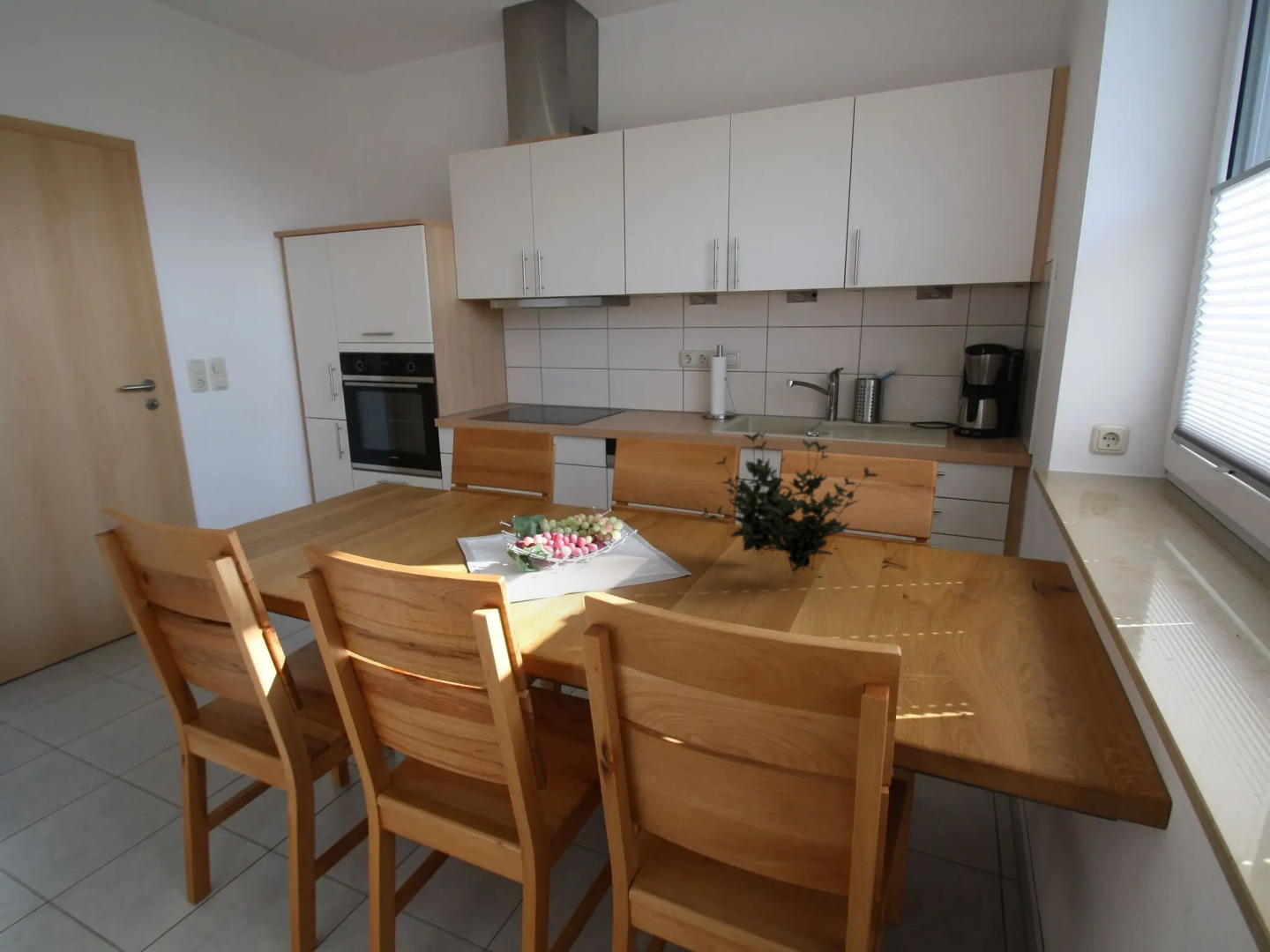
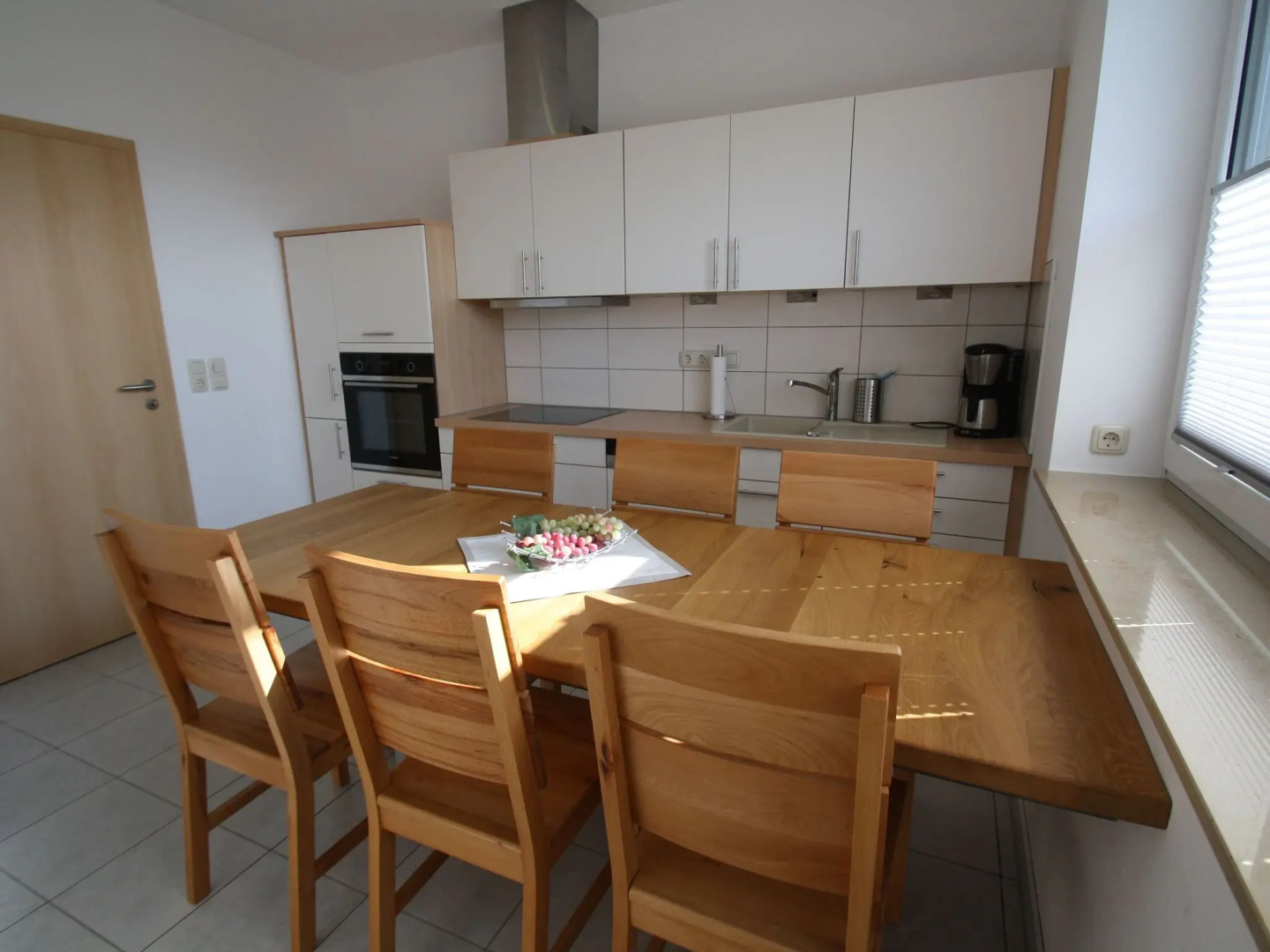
- plant [700,430,880,574]
